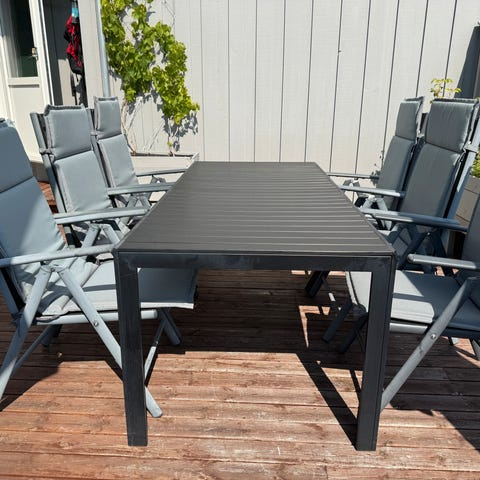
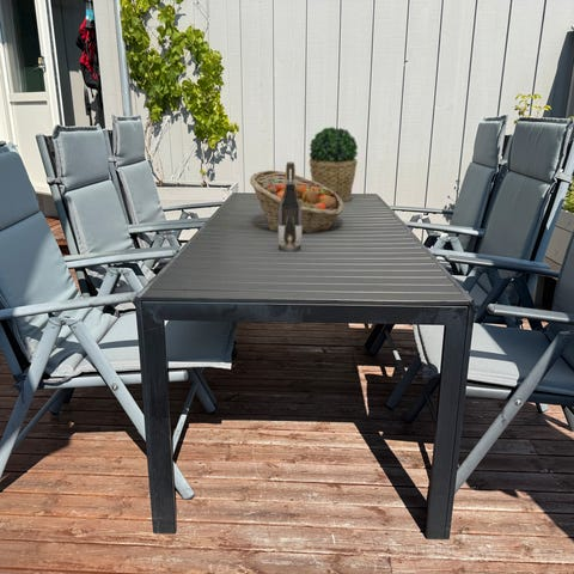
+ potted plant [309,126,359,203]
+ wine bottle [277,160,303,252]
+ fruit basket [249,169,344,233]
